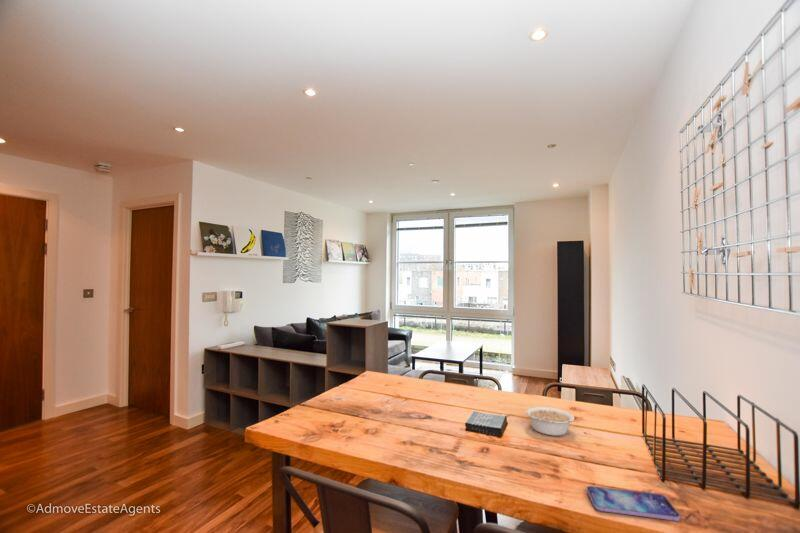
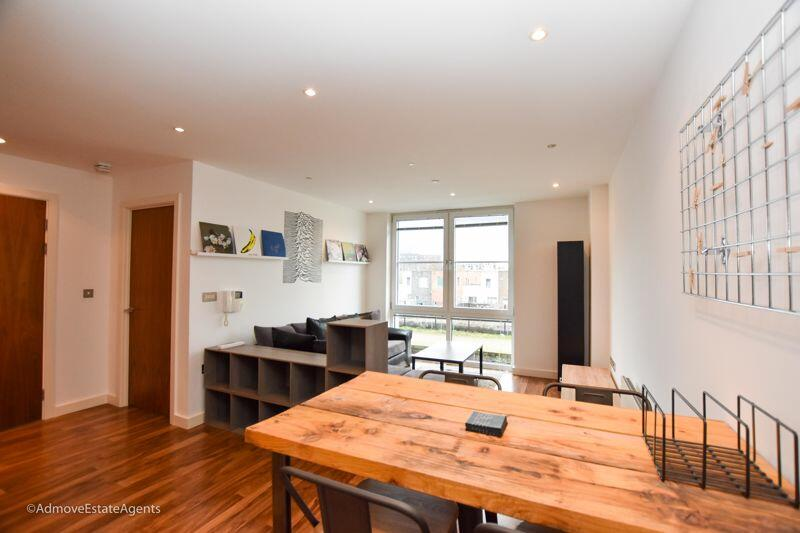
- legume [524,405,579,437]
- smartphone [586,485,681,522]
